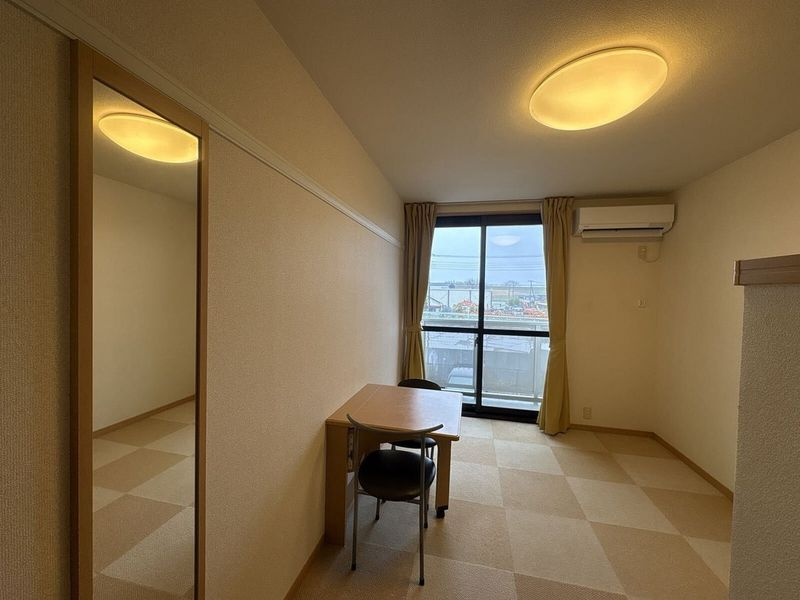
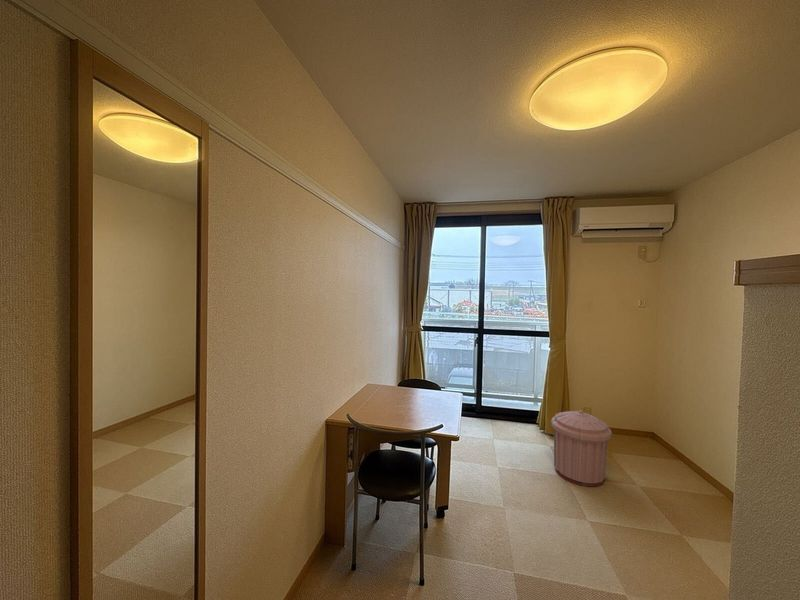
+ trash can [550,409,613,488]
